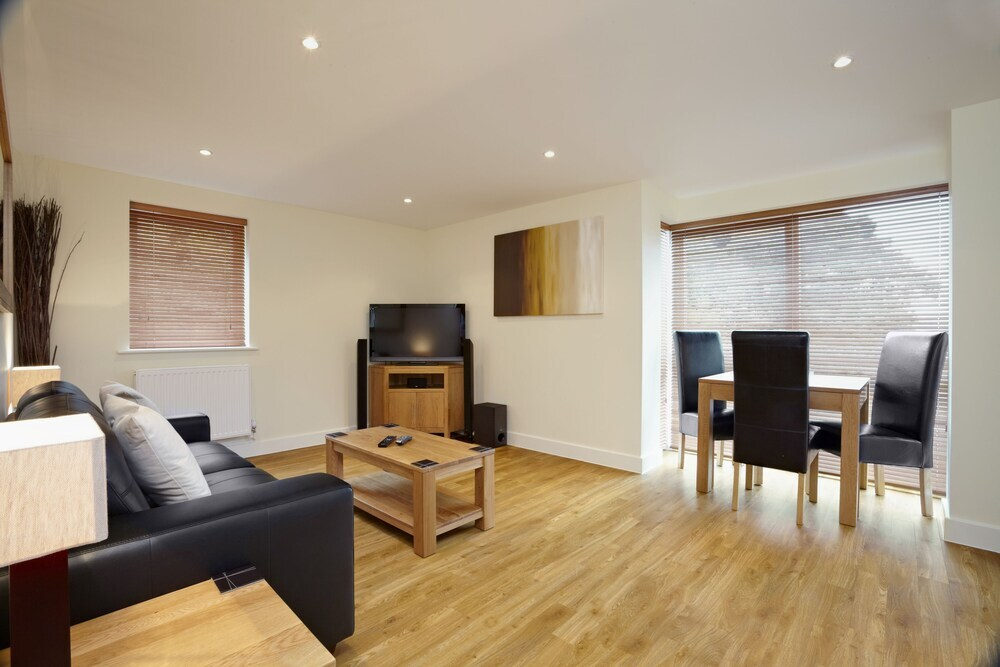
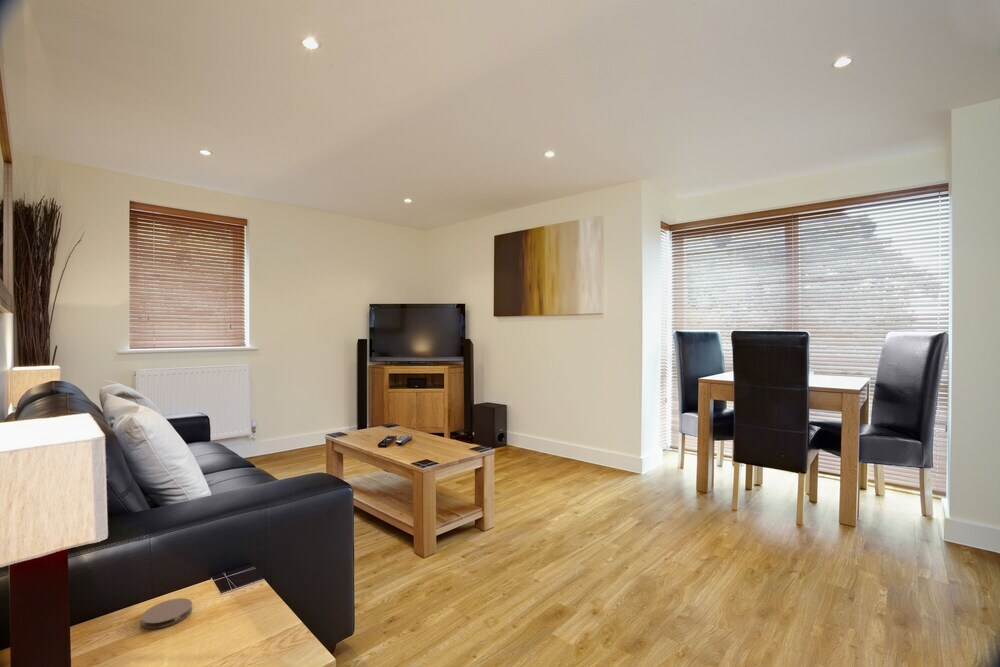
+ coaster [140,597,193,630]
